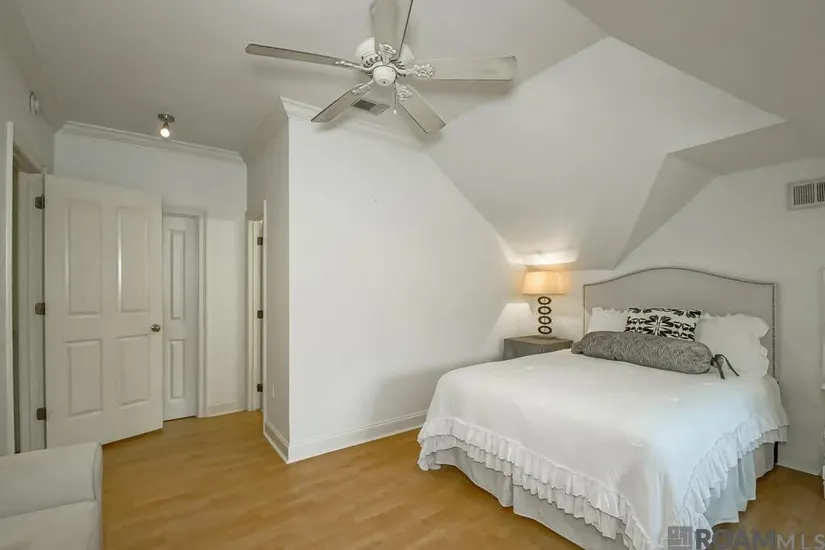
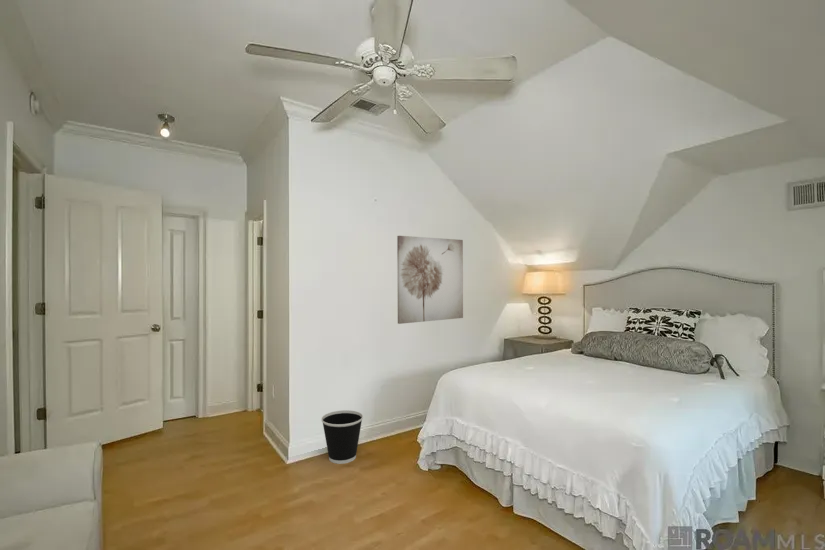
+ wastebasket [321,409,364,465]
+ wall art [396,235,464,325]
